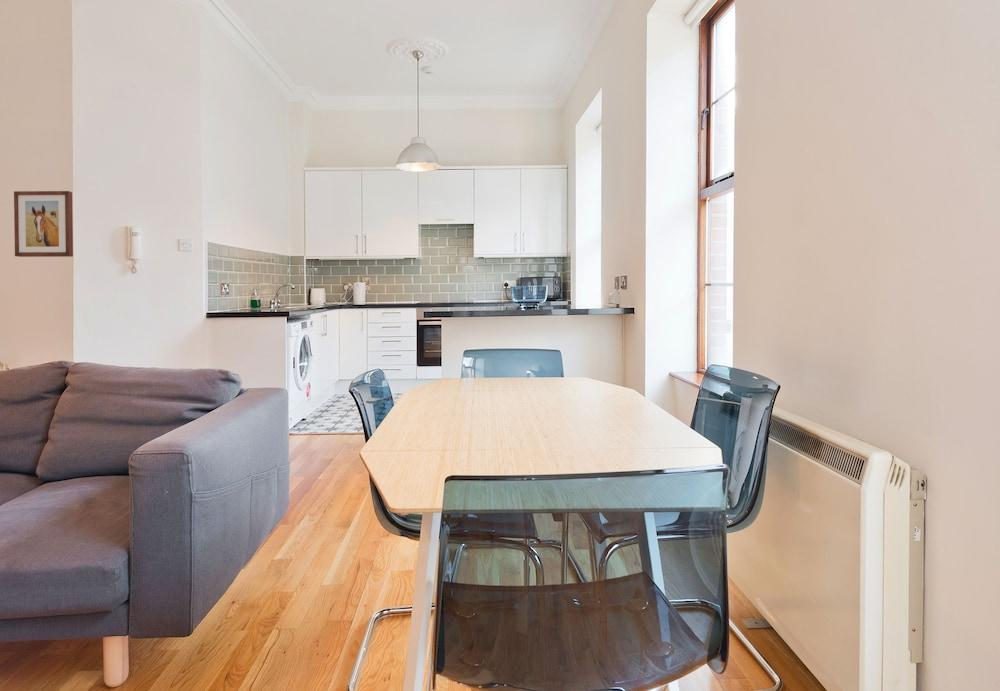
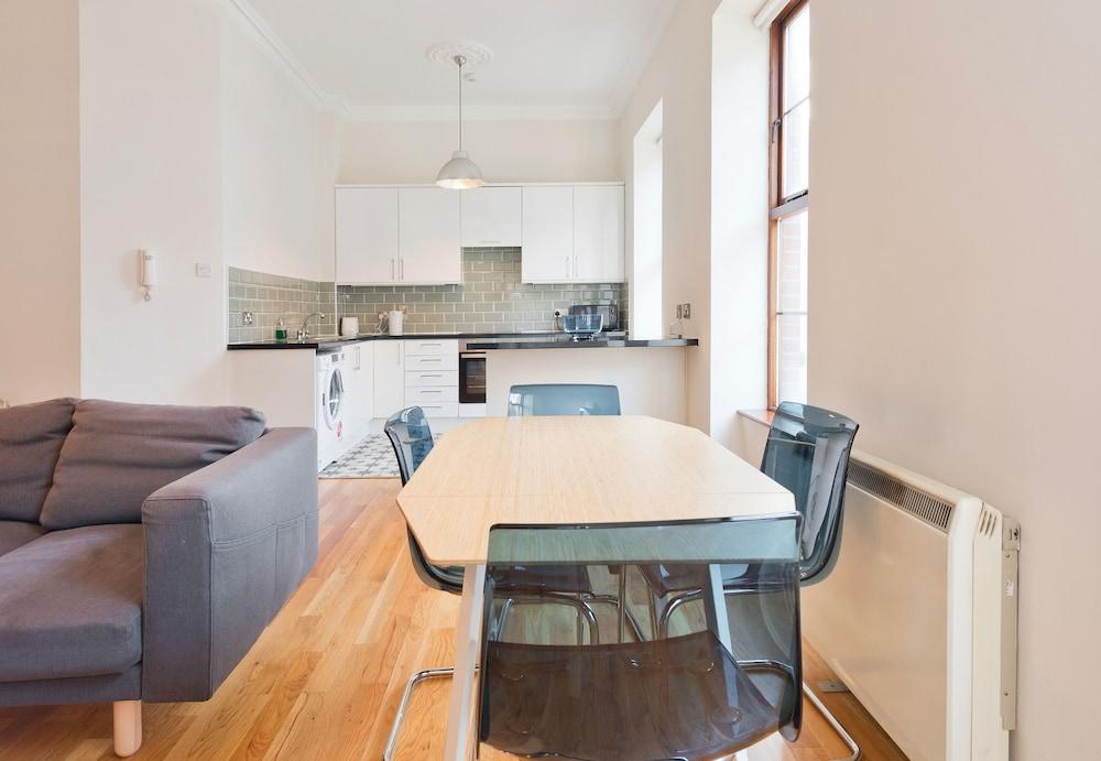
- wall art [13,190,74,258]
